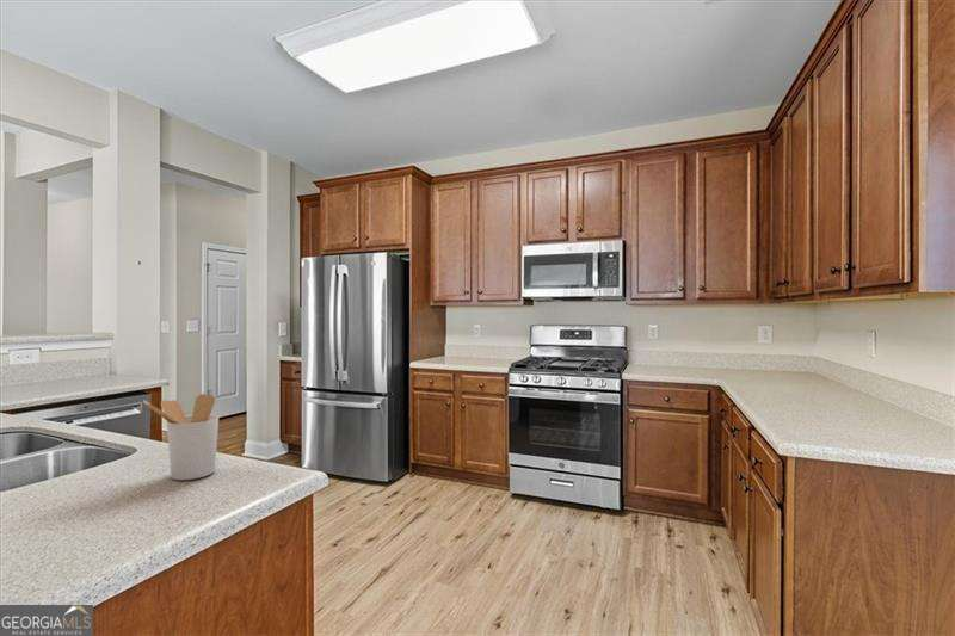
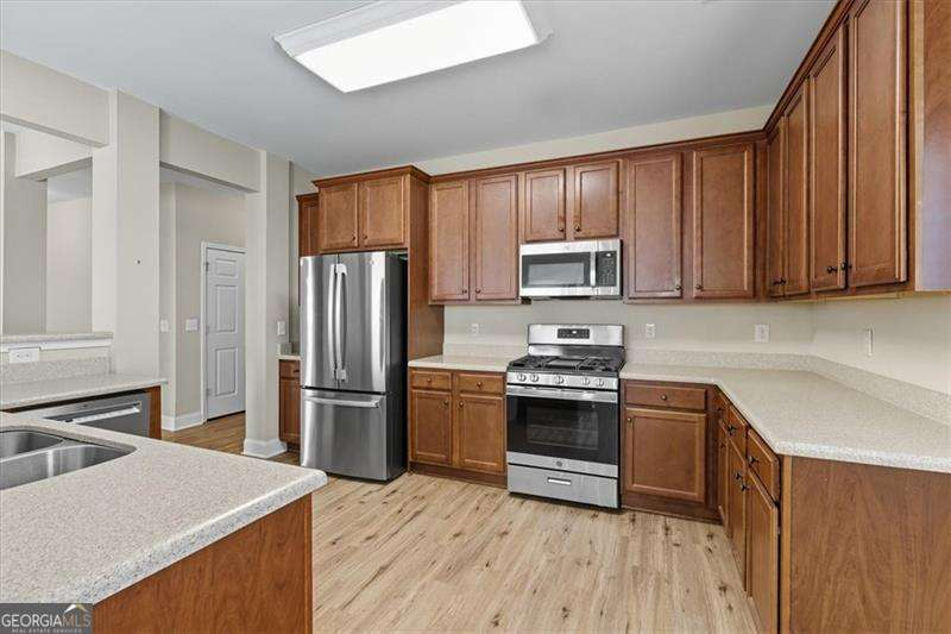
- utensil holder [142,393,220,481]
